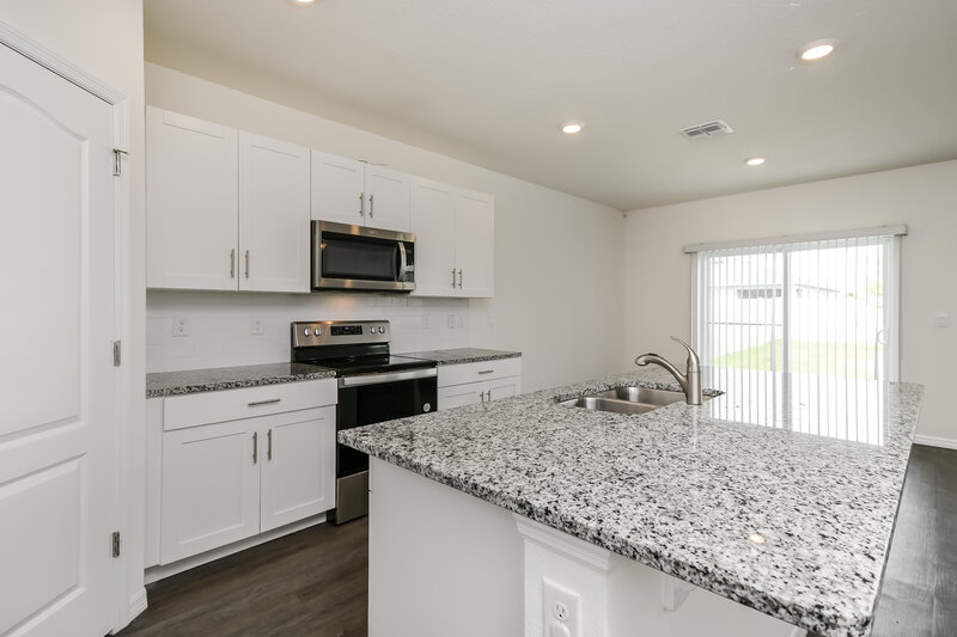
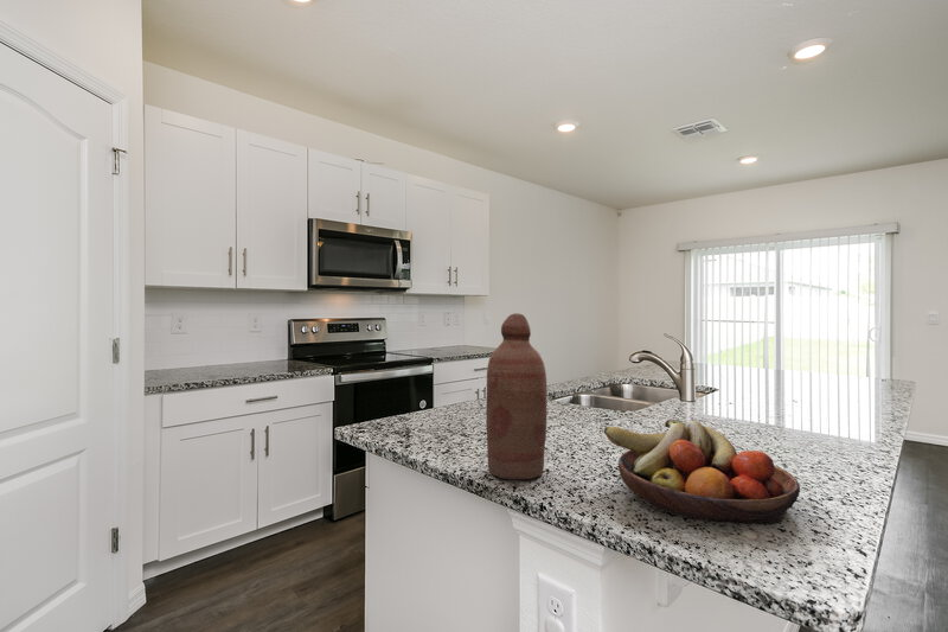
+ bottle [485,312,549,480]
+ fruit bowl [603,419,801,525]
